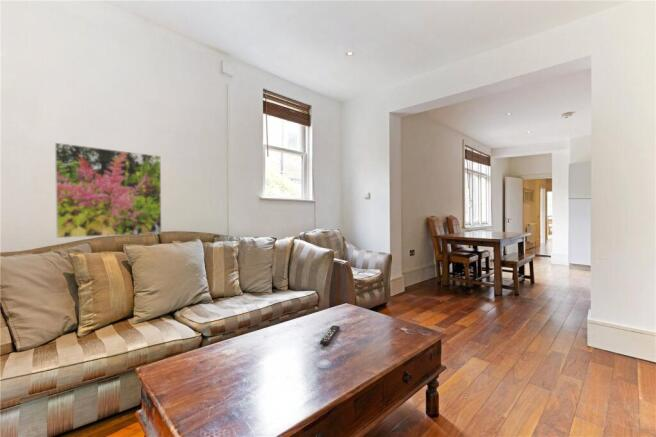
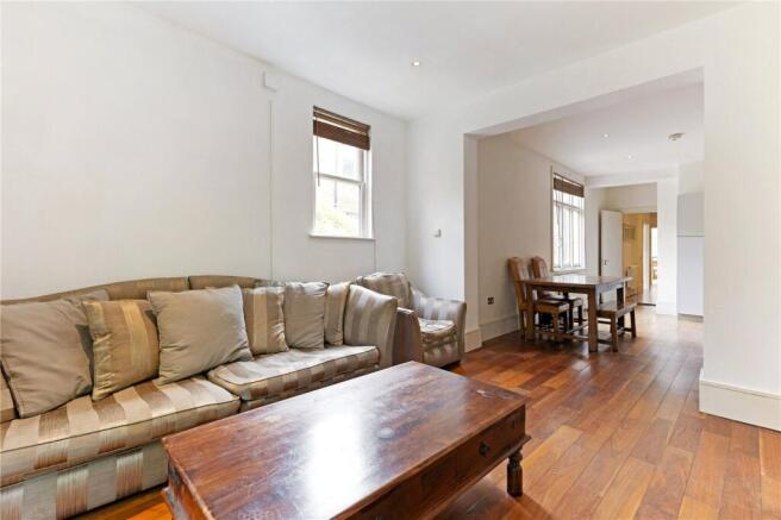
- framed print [54,142,163,239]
- remote control [319,325,341,346]
